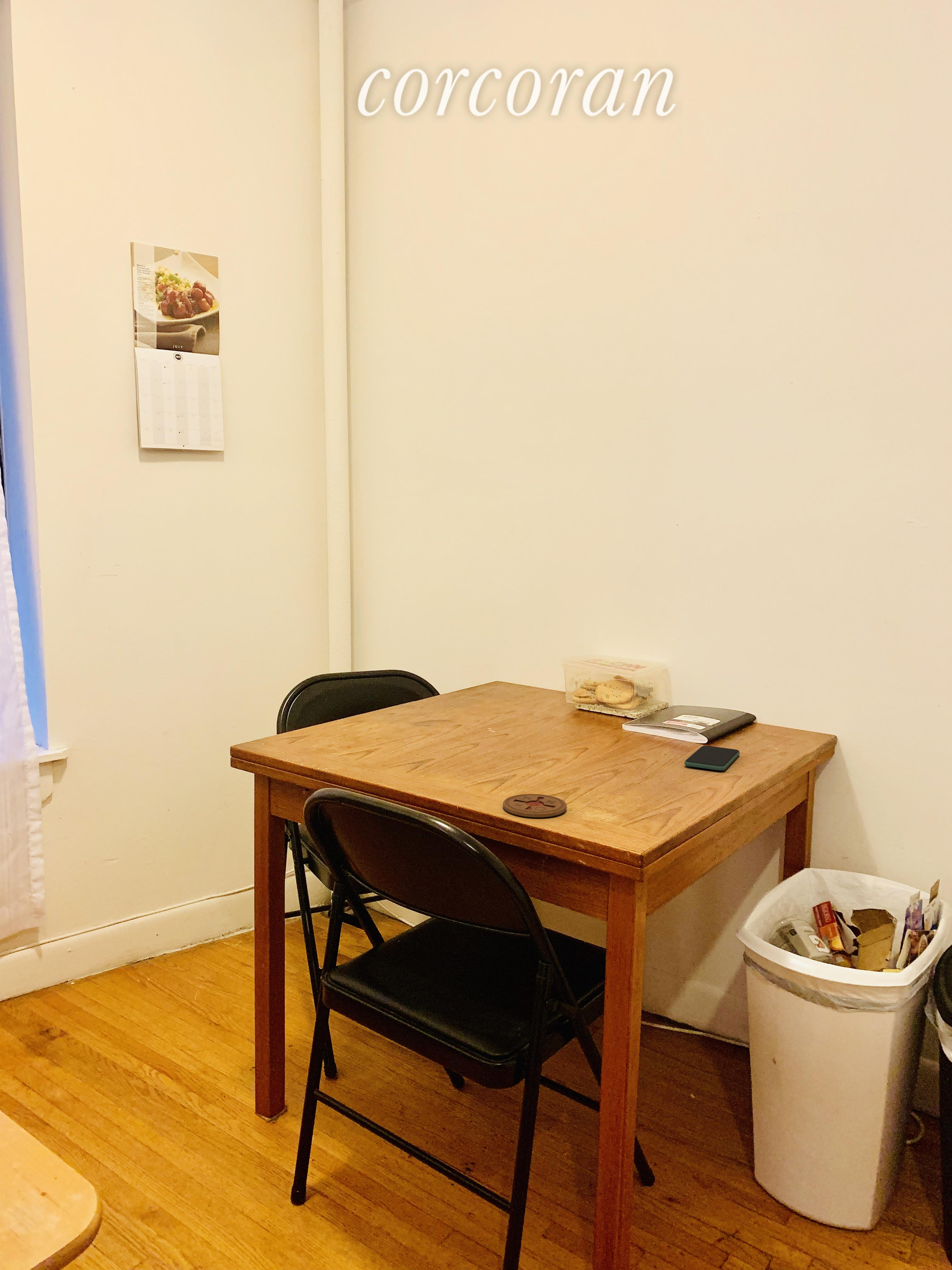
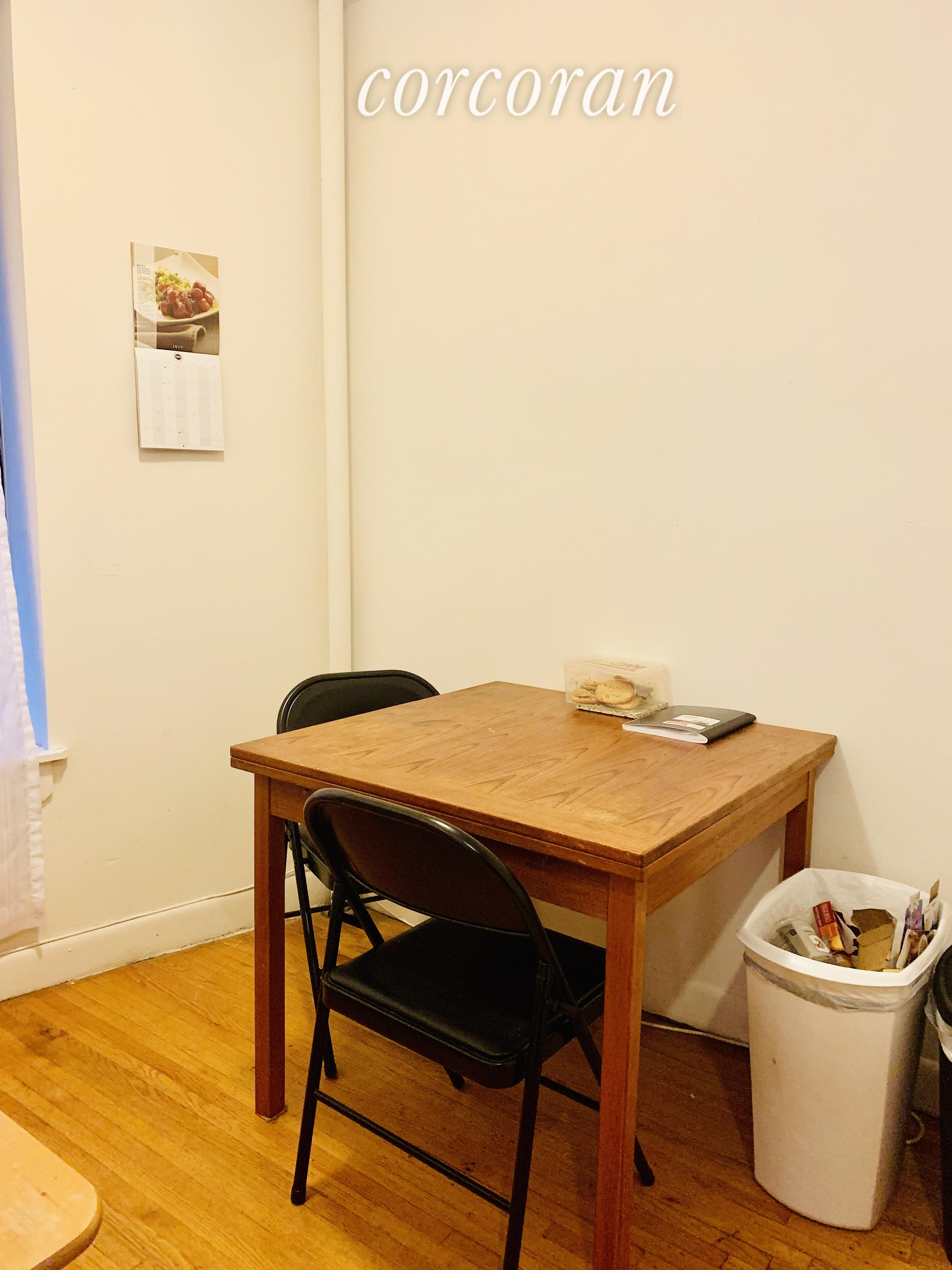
- coaster [503,794,567,818]
- smartphone [684,746,740,771]
